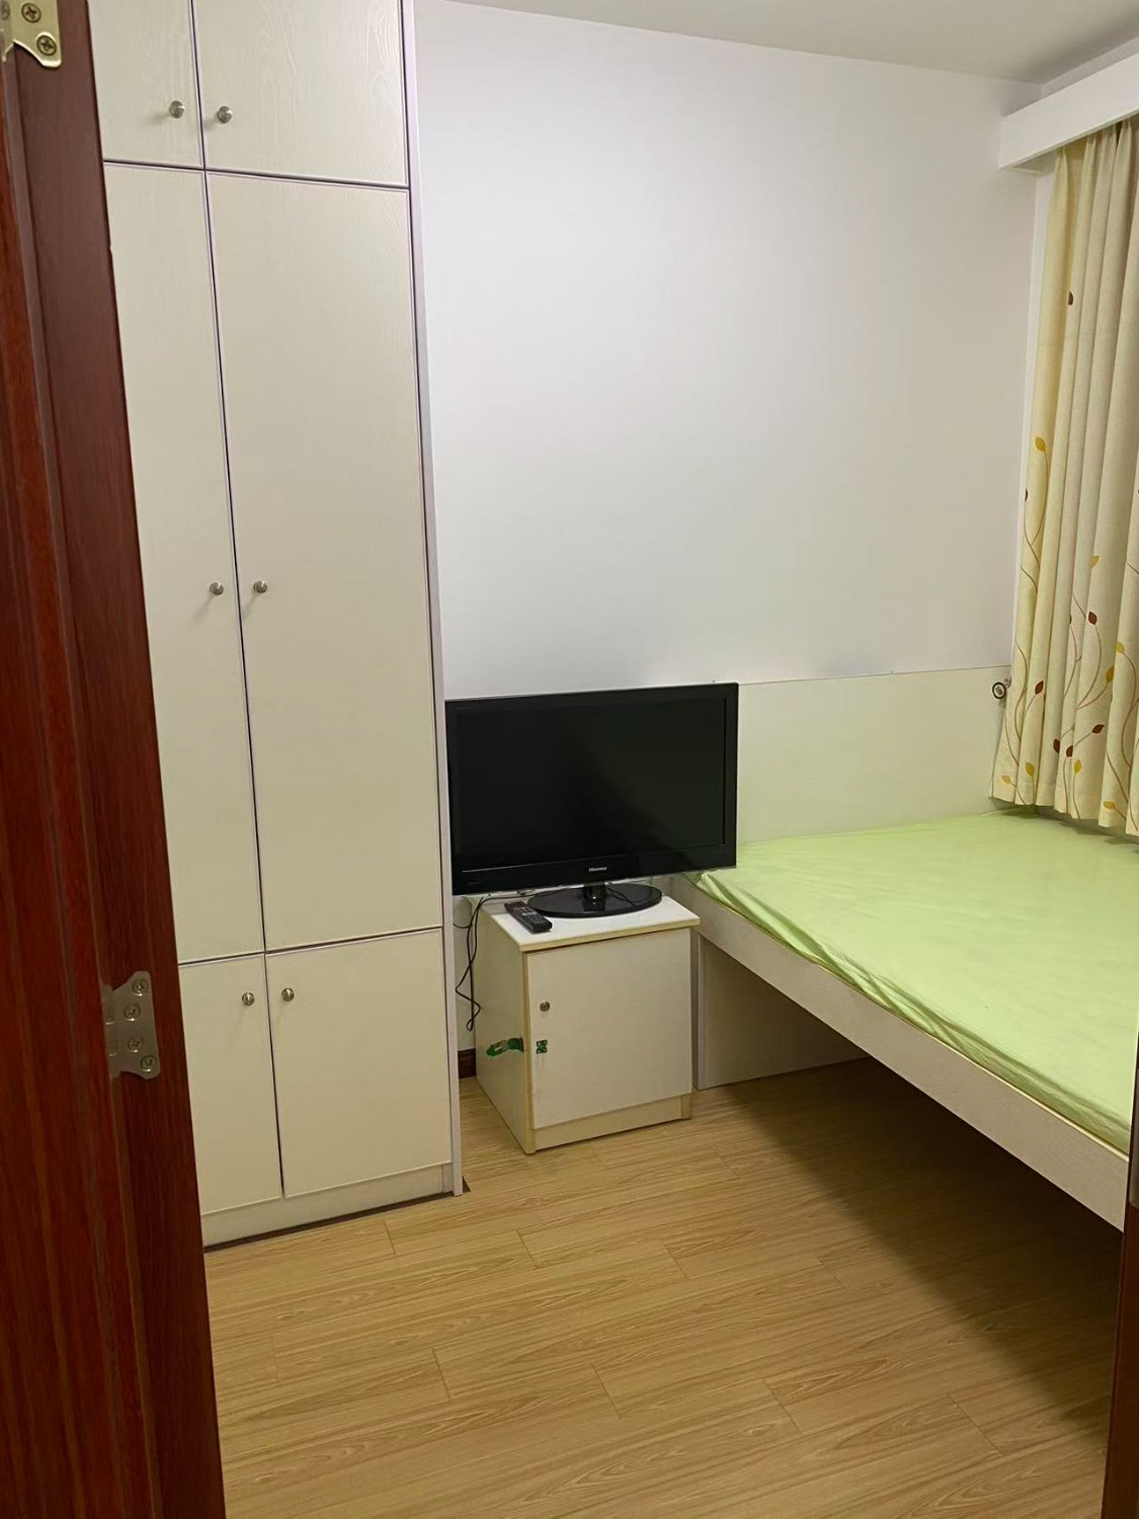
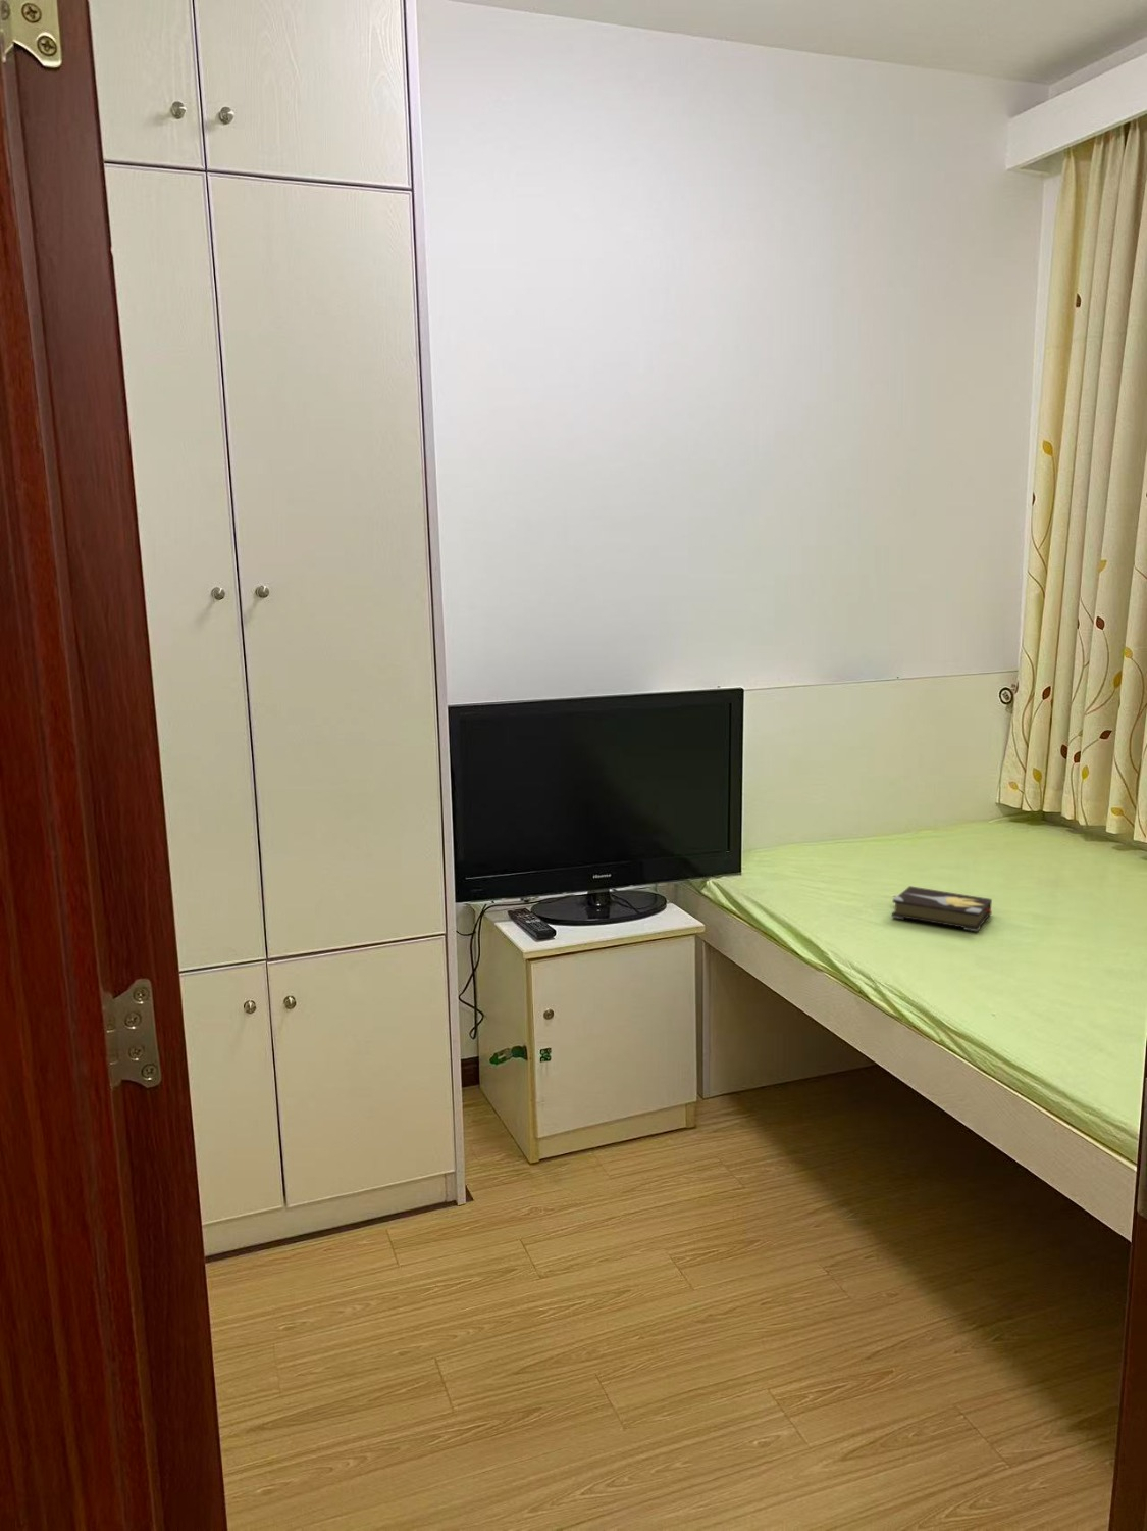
+ hardback book [892,885,993,932]
